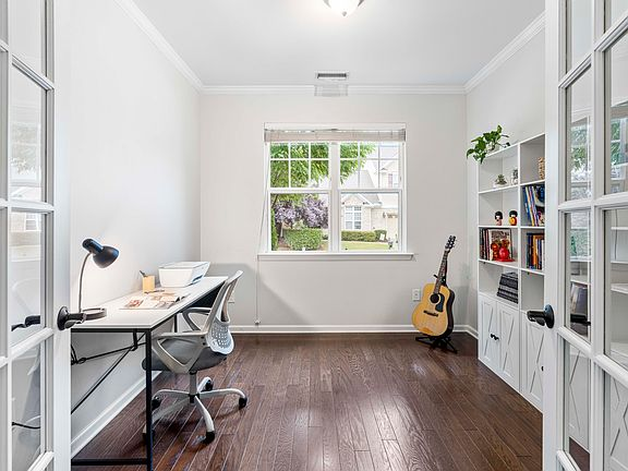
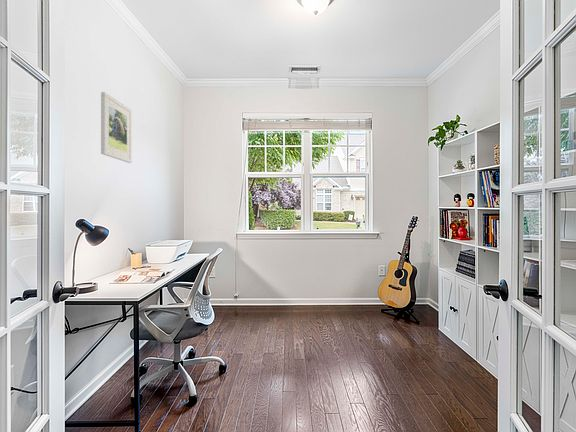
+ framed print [100,91,133,164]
